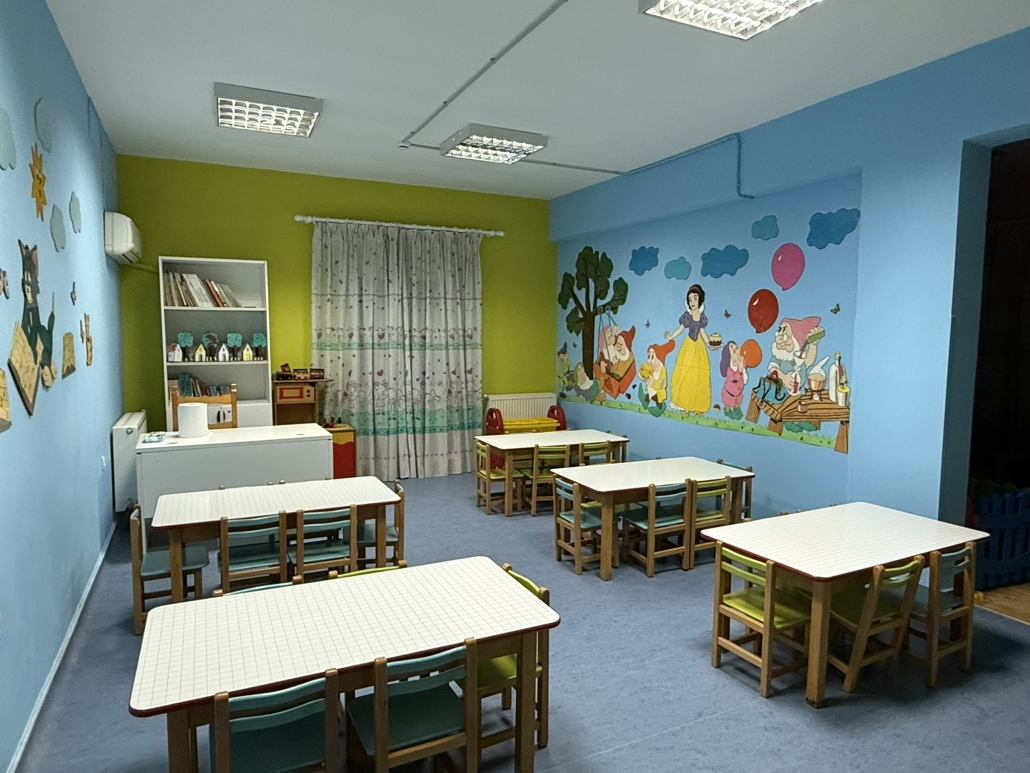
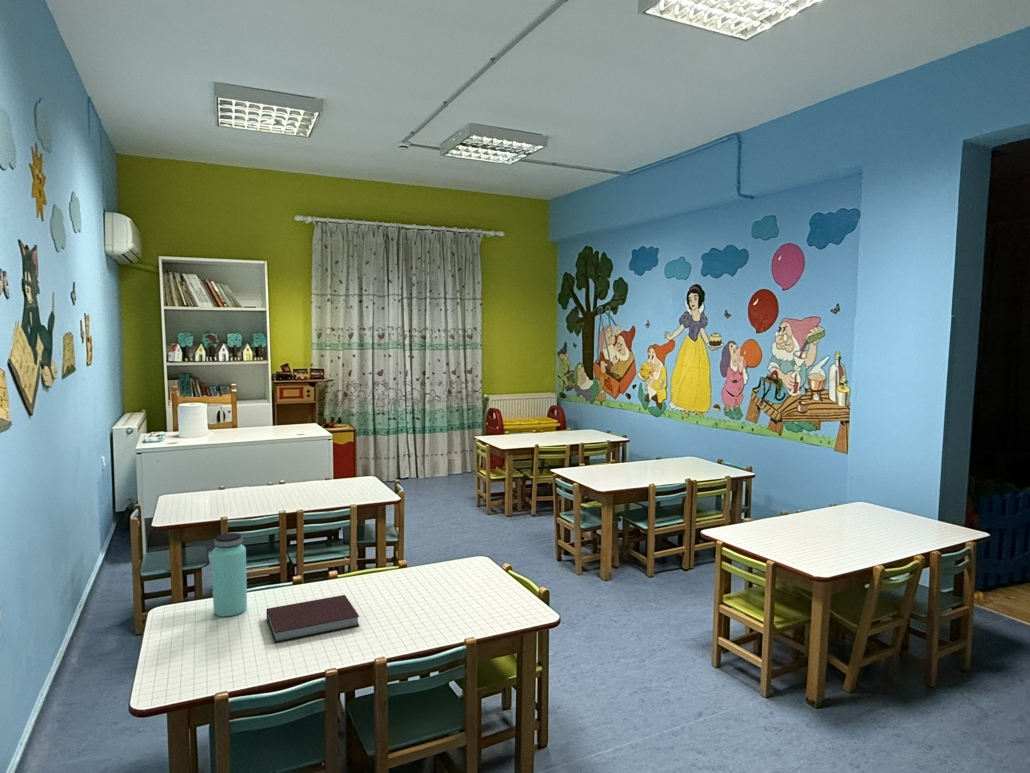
+ notebook [266,594,360,643]
+ bottle [211,532,248,617]
